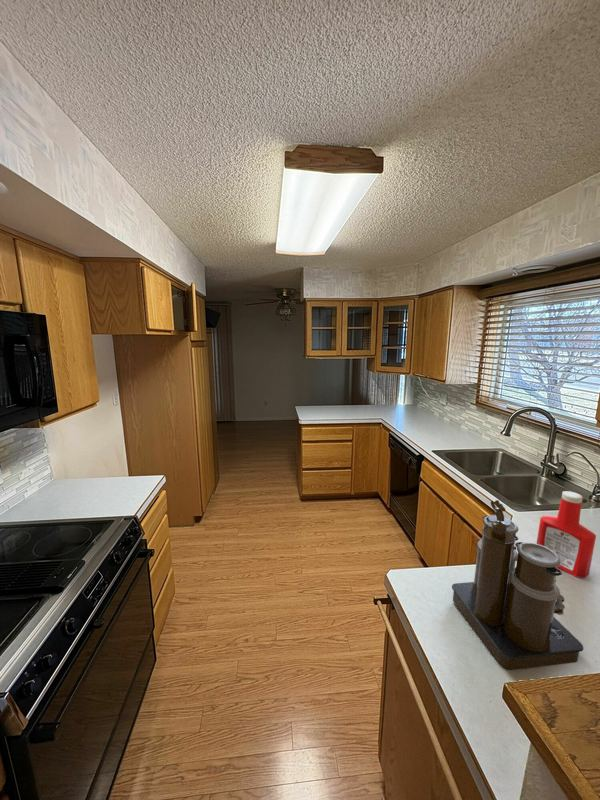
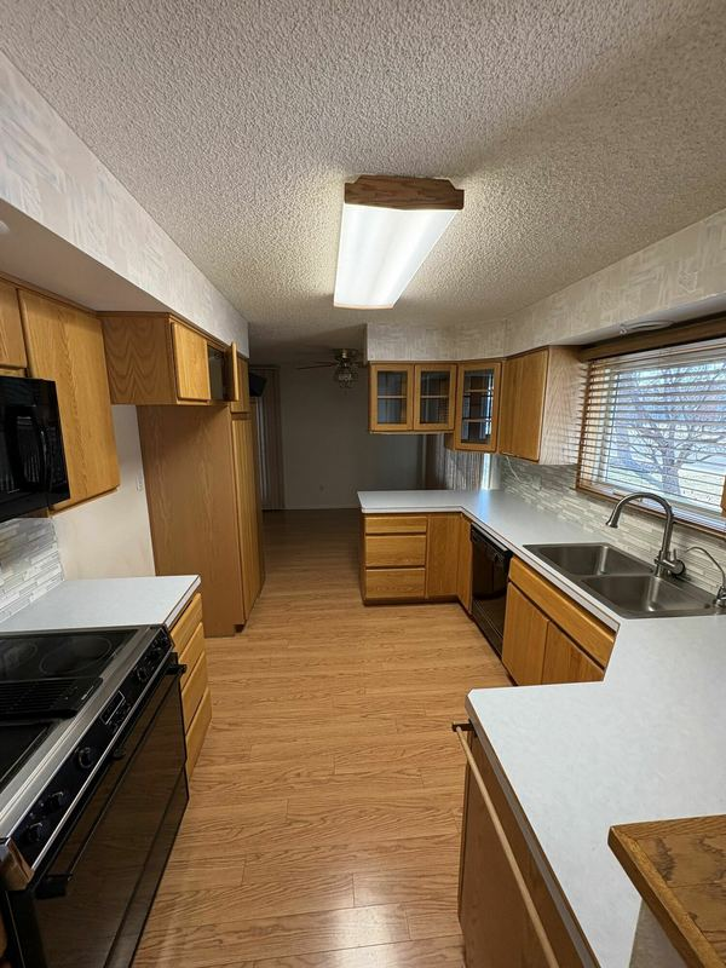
- coffee maker [451,499,585,671]
- soap bottle [536,490,597,579]
